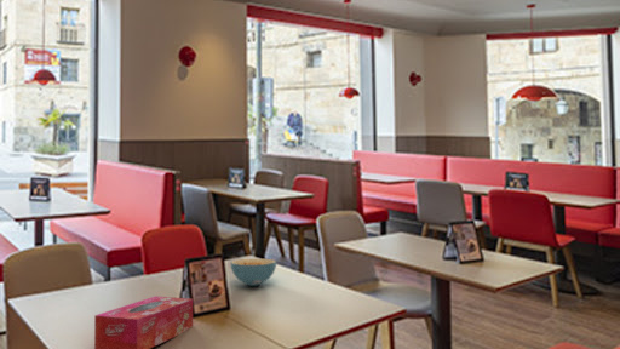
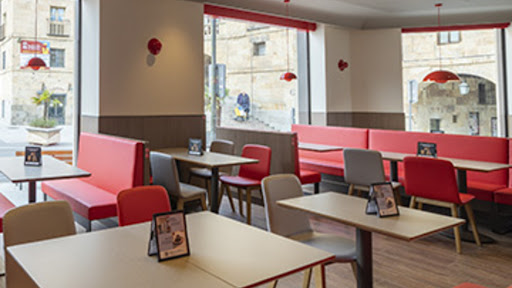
- tissue box [93,294,194,349]
- cereal bowl [229,258,277,287]
